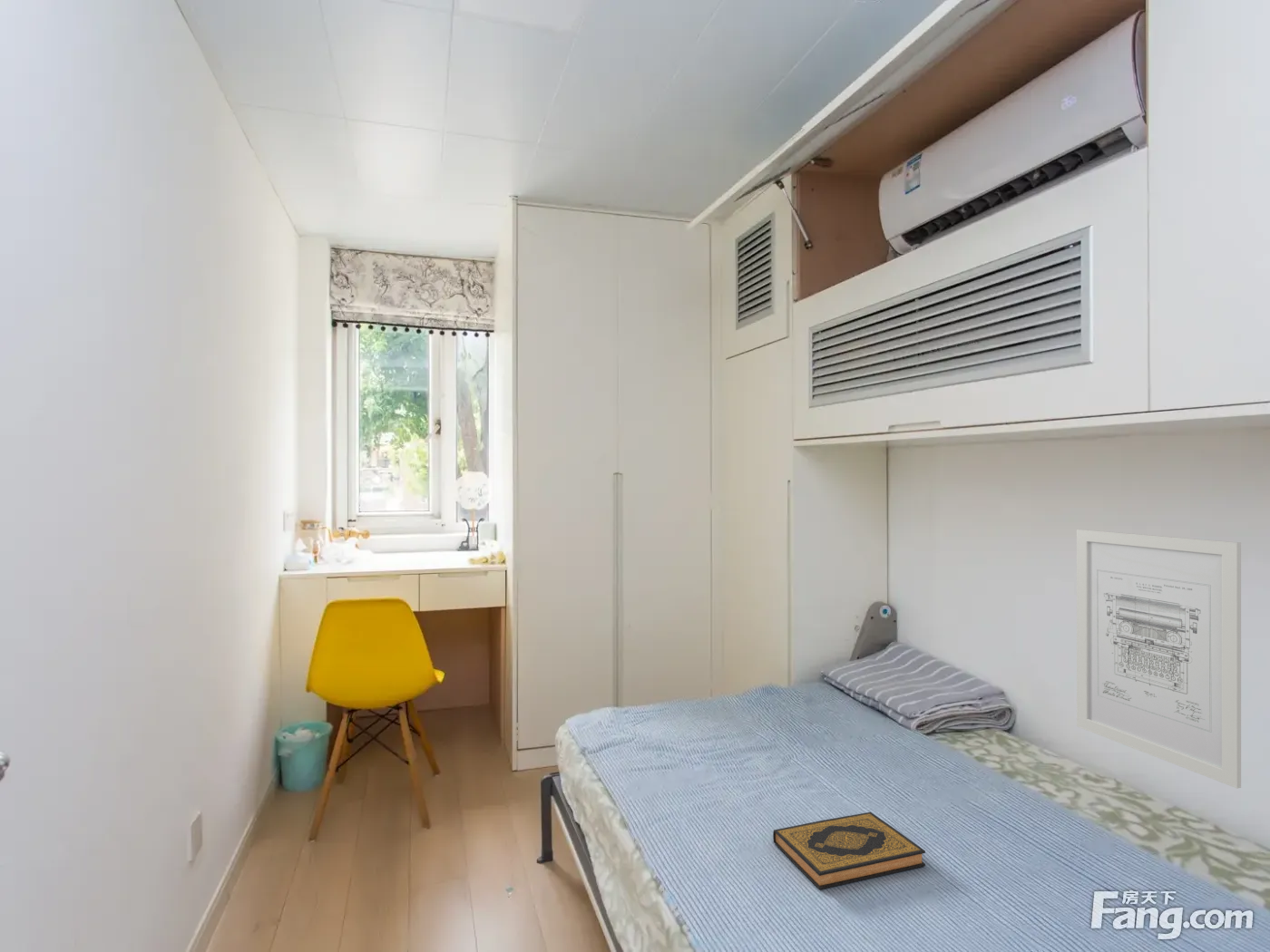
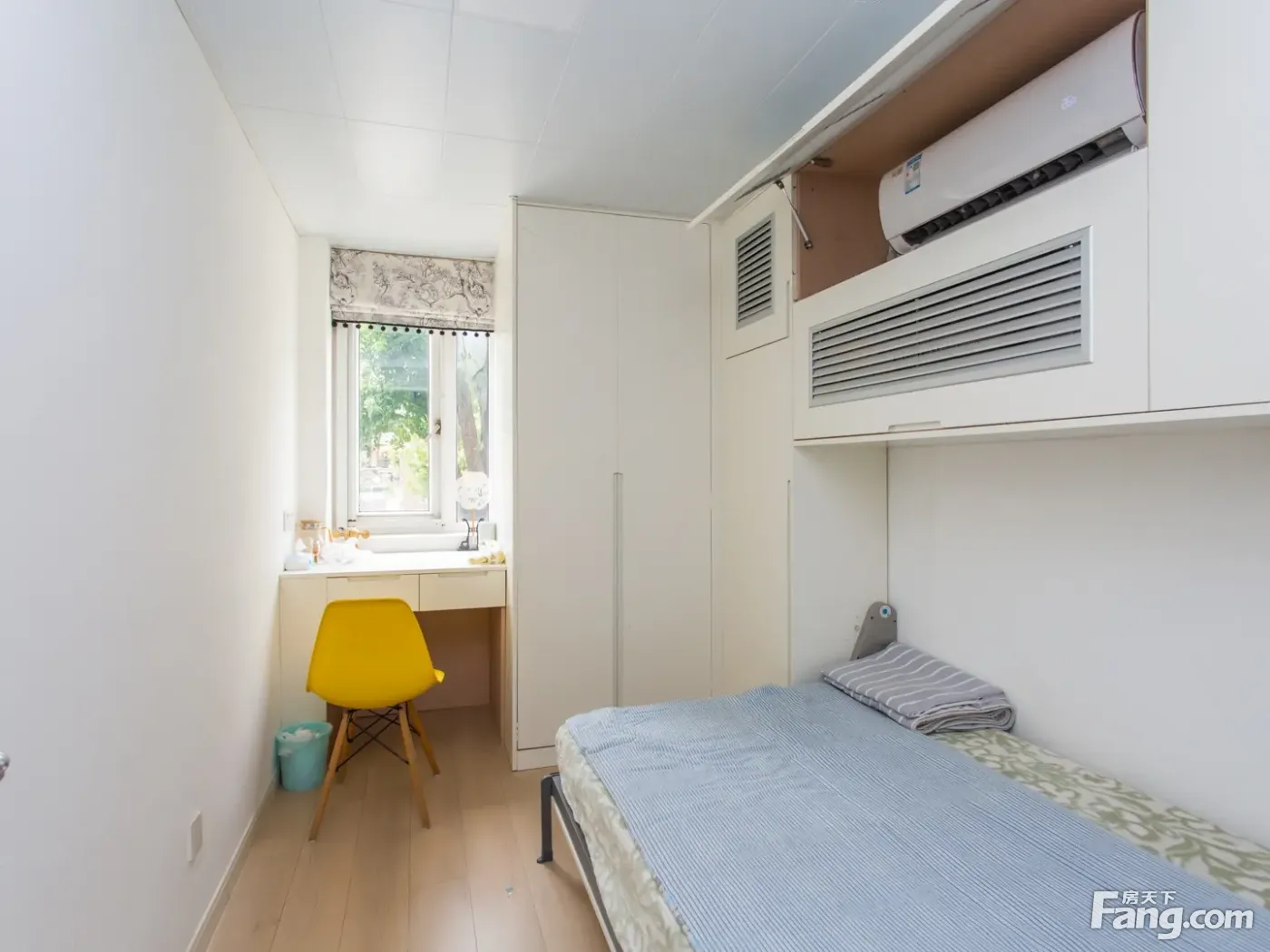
- wall art [1076,529,1242,790]
- hardback book [772,811,926,890]
